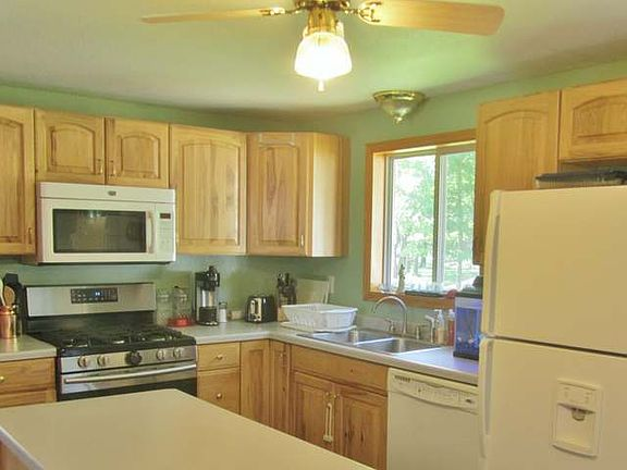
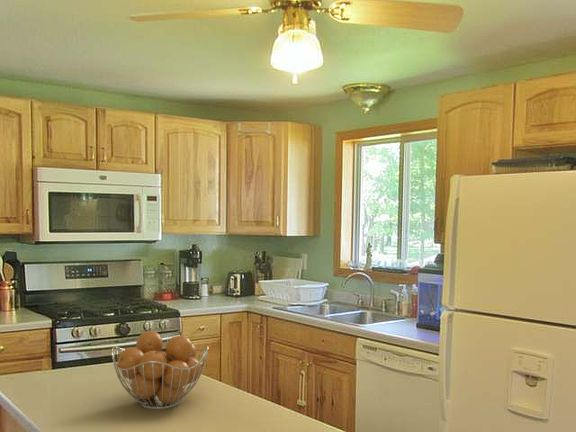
+ fruit basket [110,330,210,410]
